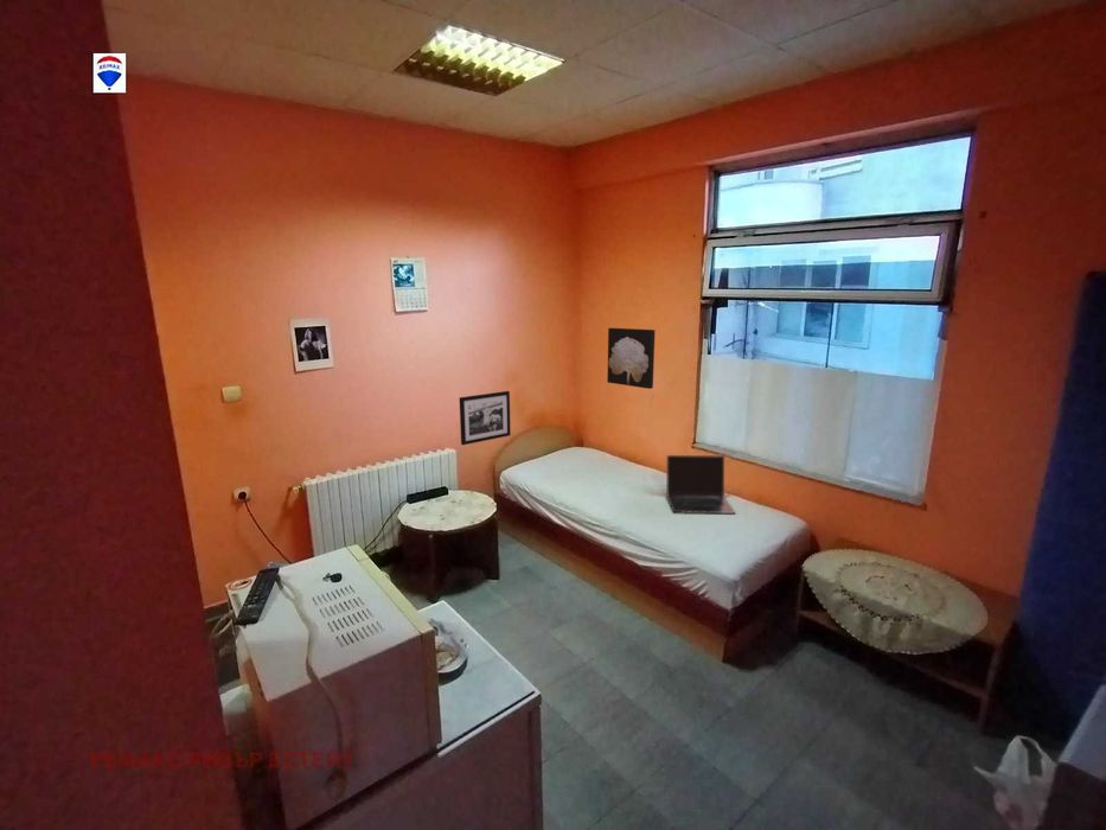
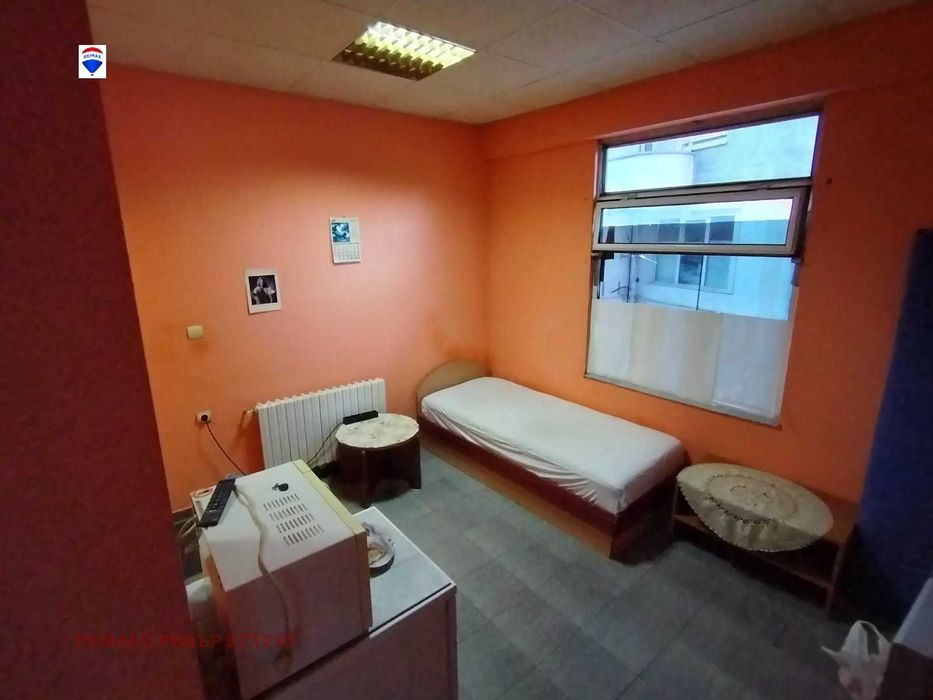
- laptop [665,454,737,515]
- wall art [606,327,656,390]
- picture frame [458,390,512,446]
